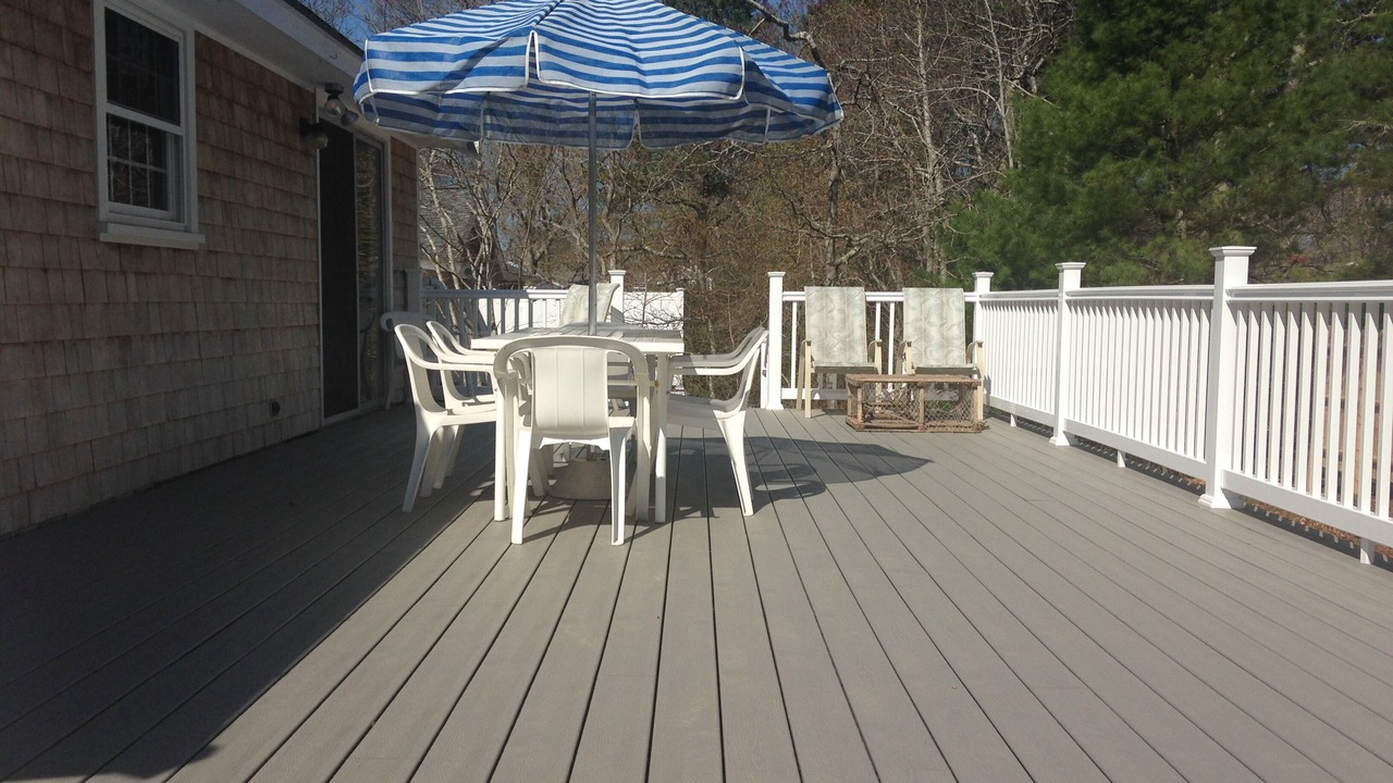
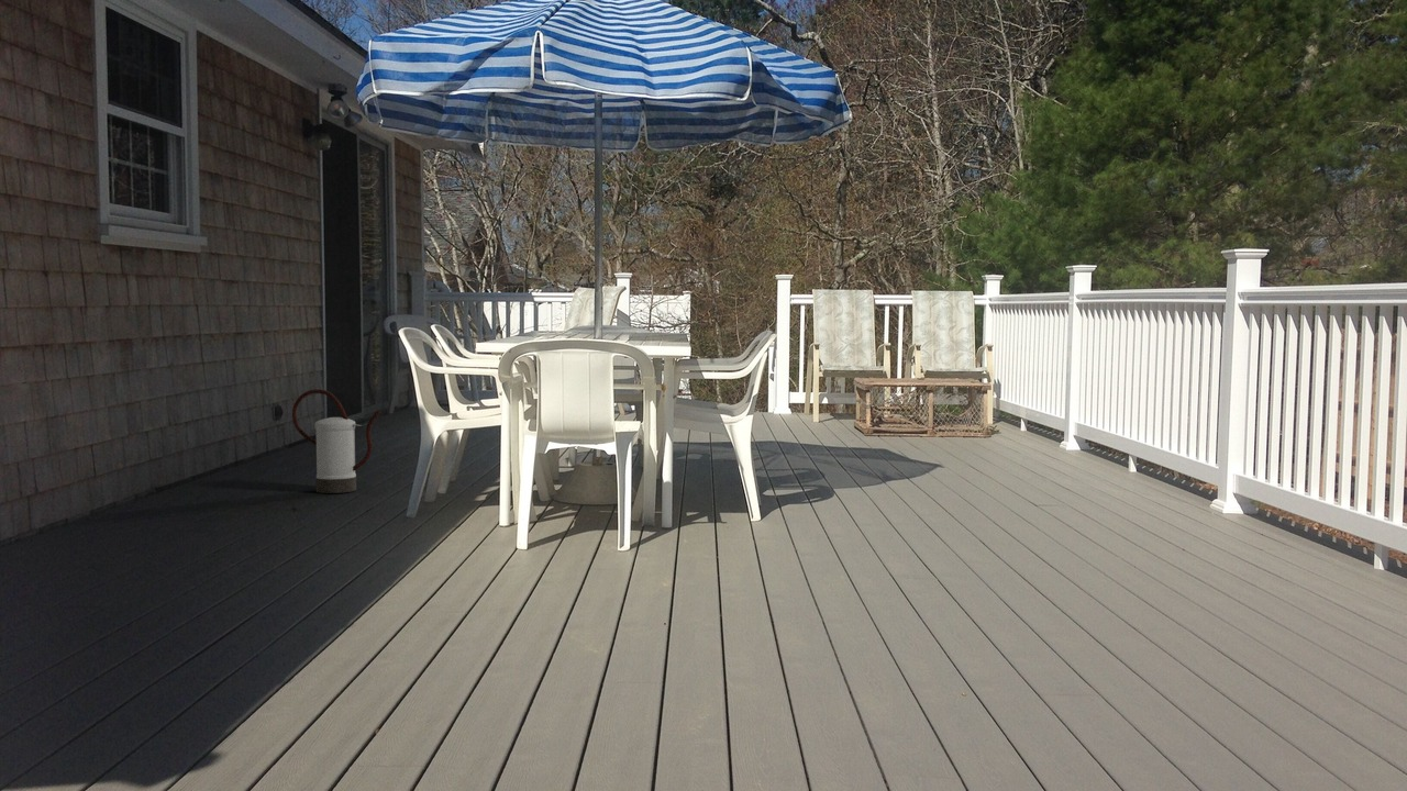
+ watering can [291,388,383,494]
